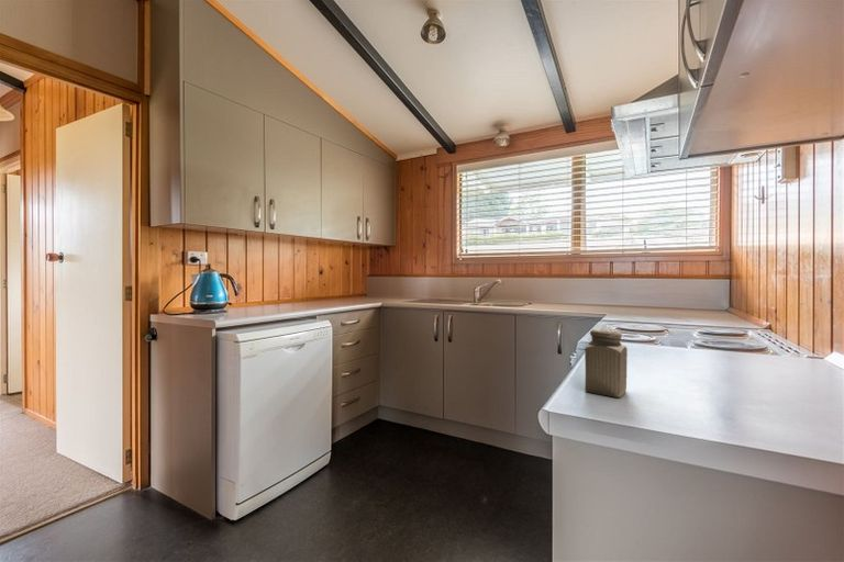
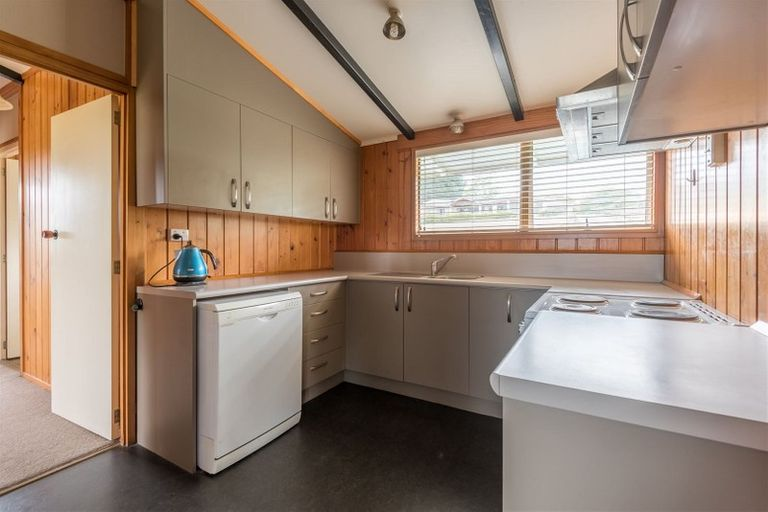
- salt shaker [584,328,629,398]
